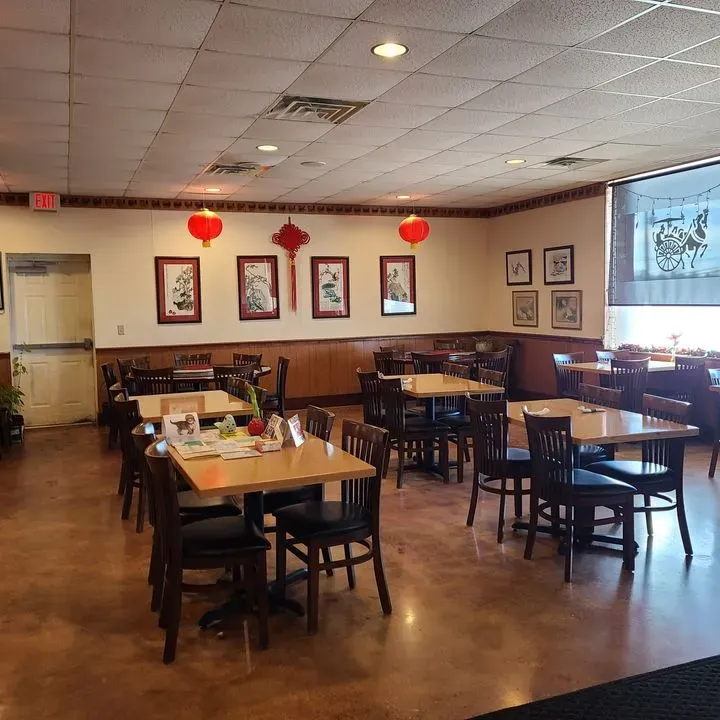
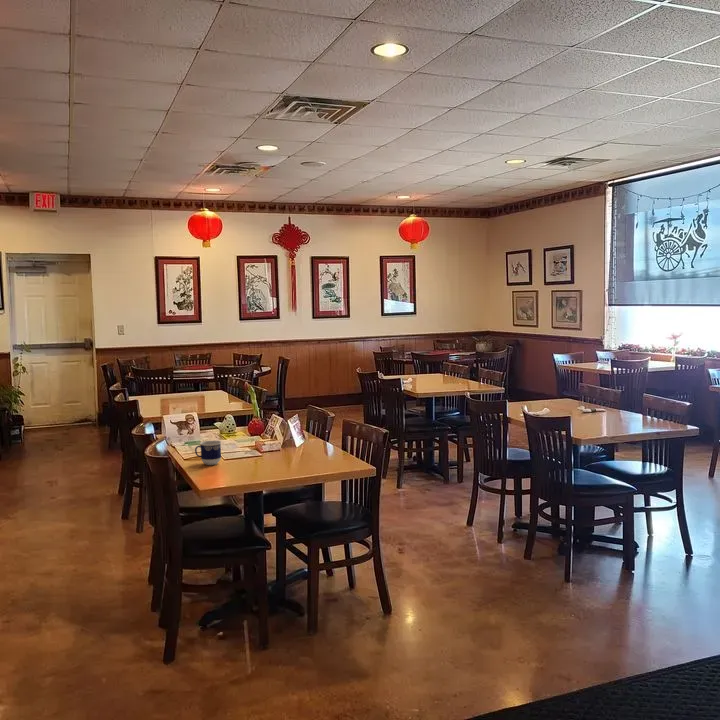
+ cup [194,440,222,466]
